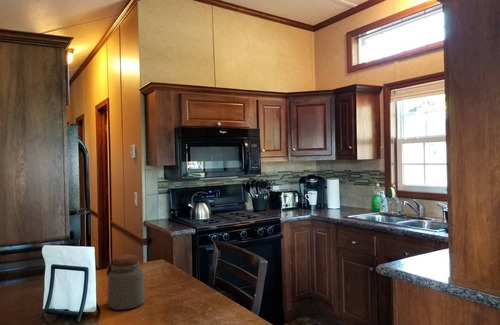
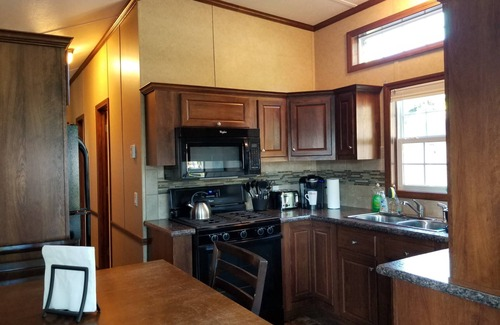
- jar [105,253,146,311]
